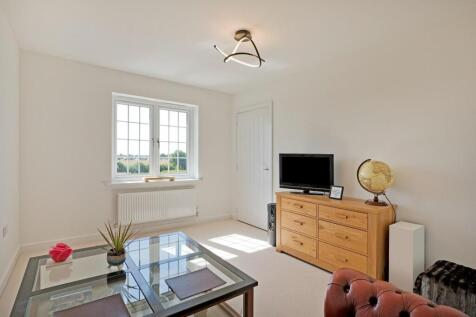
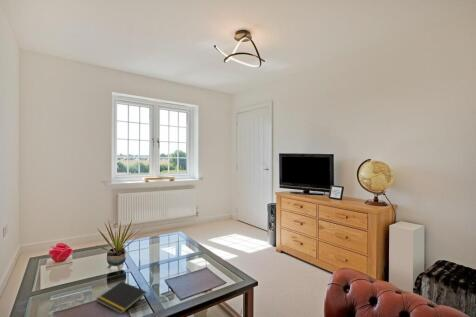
+ notepad [96,280,148,315]
